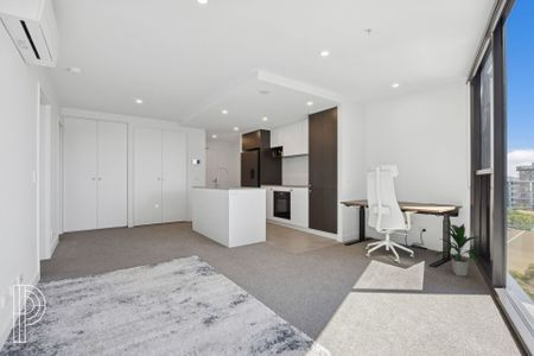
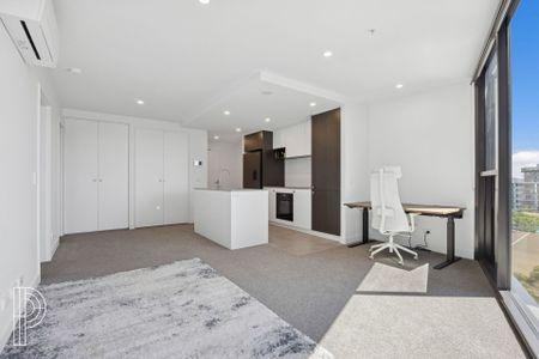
- indoor plant [433,223,488,278]
